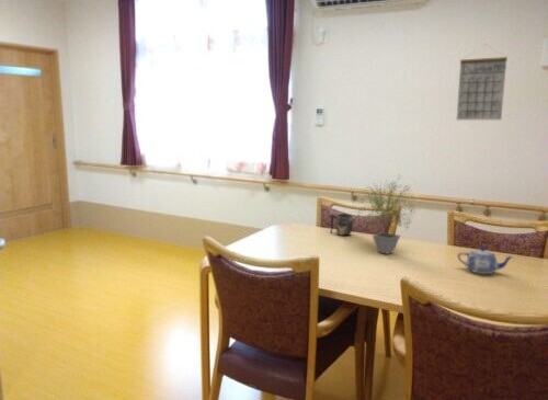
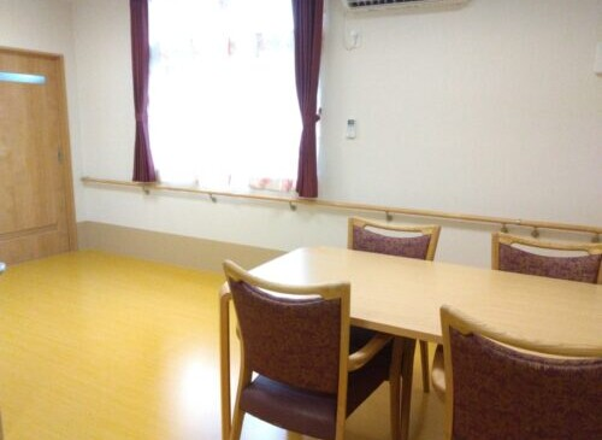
- mug [328,213,354,237]
- teapot [457,245,515,275]
- calendar [456,43,509,121]
- potted plant [355,174,420,255]
